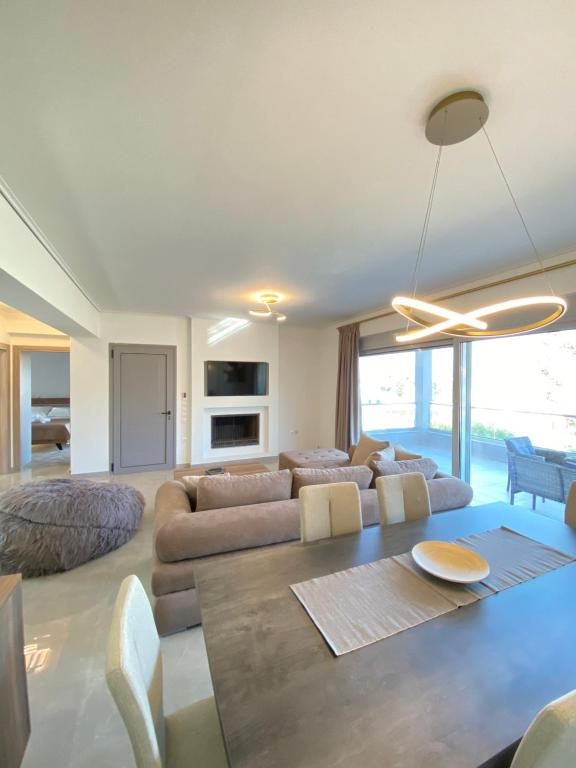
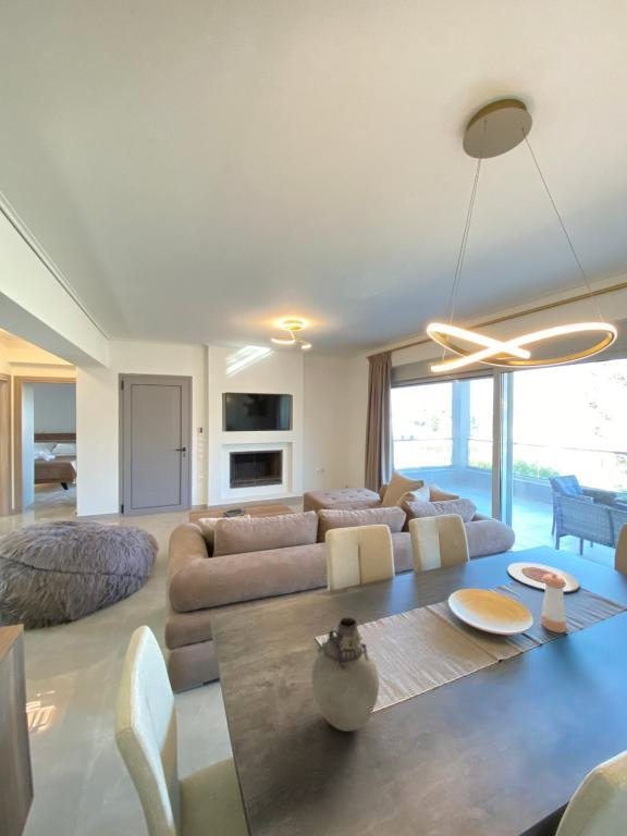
+ plate [506,562,580,593]
+ pepper shaker [540,574,567,634]
+ vase [310,616,380,733]
